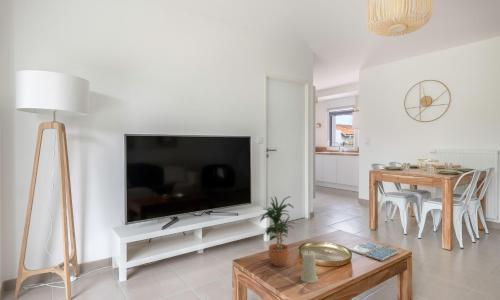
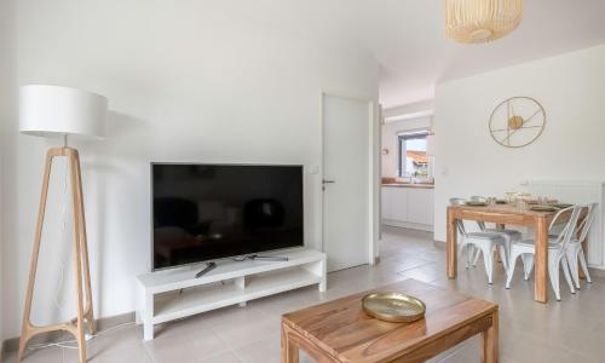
- candle [300,250,319,284]
- drink coaster [348,241,400,262]
- potted plant [259,195,297,267]
